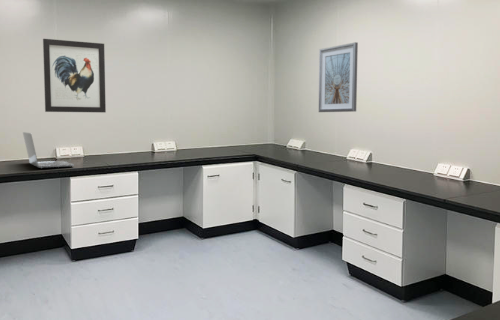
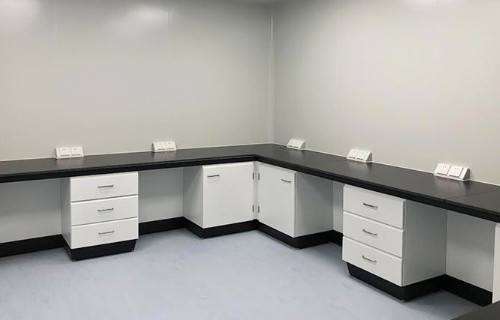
- laptop [22,131,75,169]
- picture frame [318,41,359,113]
- wall art [42,38,107,113]
